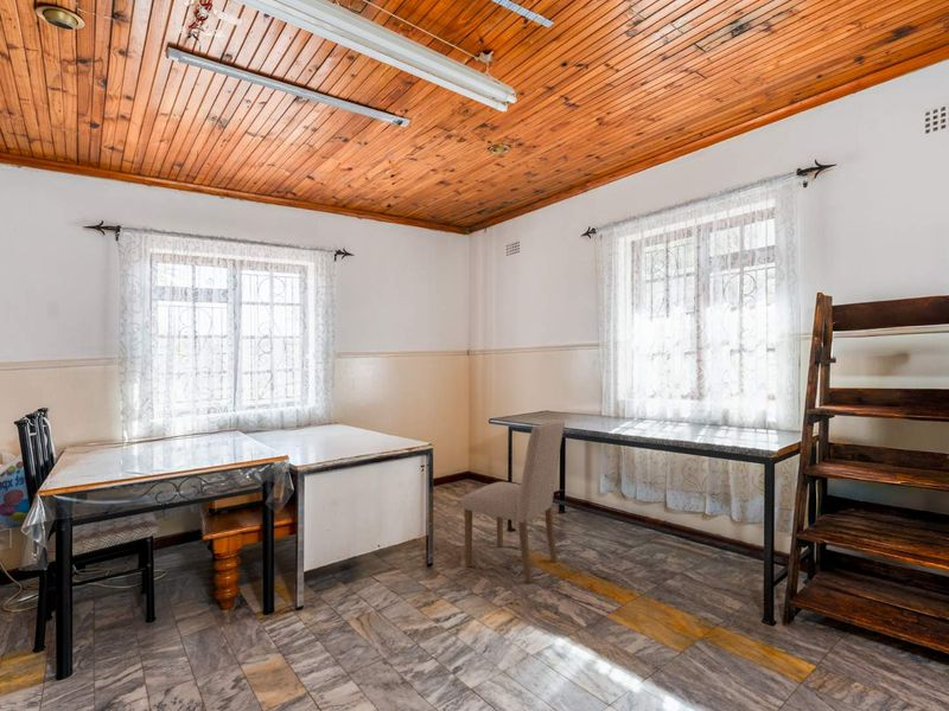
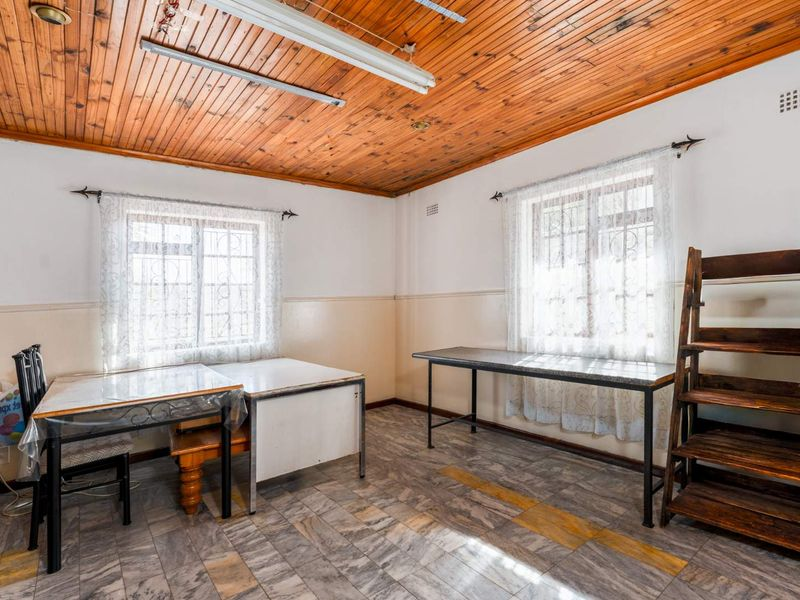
- dining chair [460,419,566,584]
